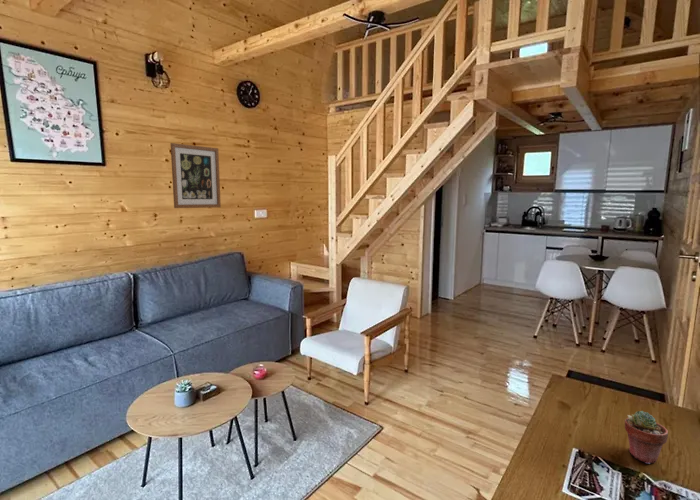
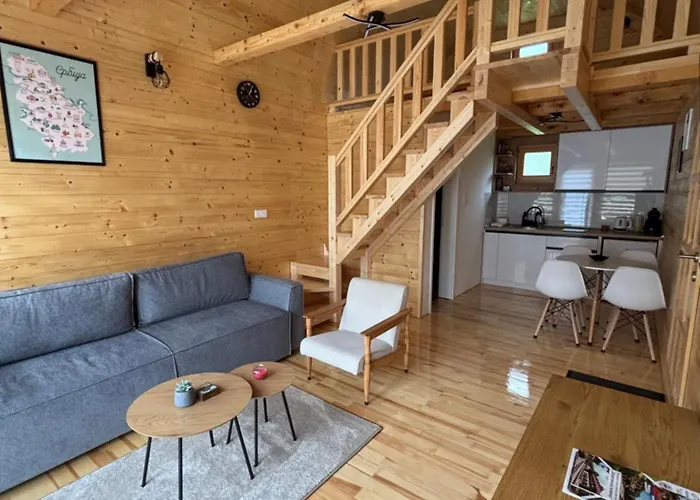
- potted succulent [624,410,669,465]
- wall art [170,142,222,209]
